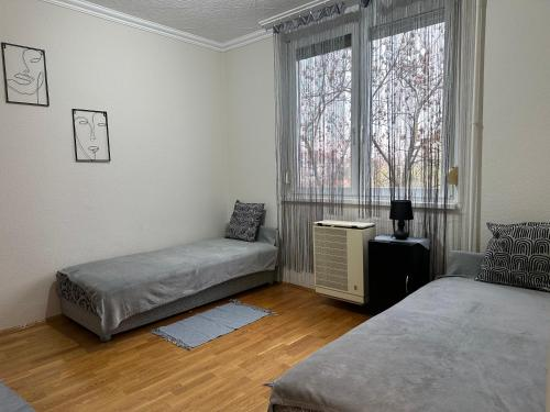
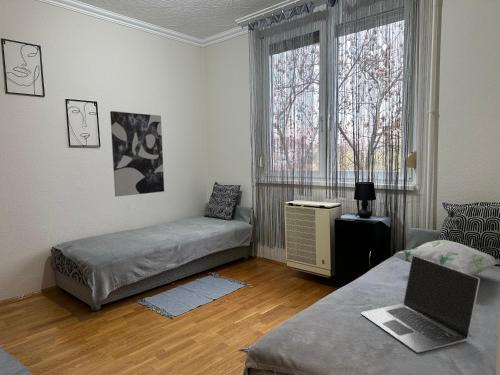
+ laptop [360,255,481,354]
+ wall art [109,110,165,198]
+ decorative pillow [393,239,500,276]
